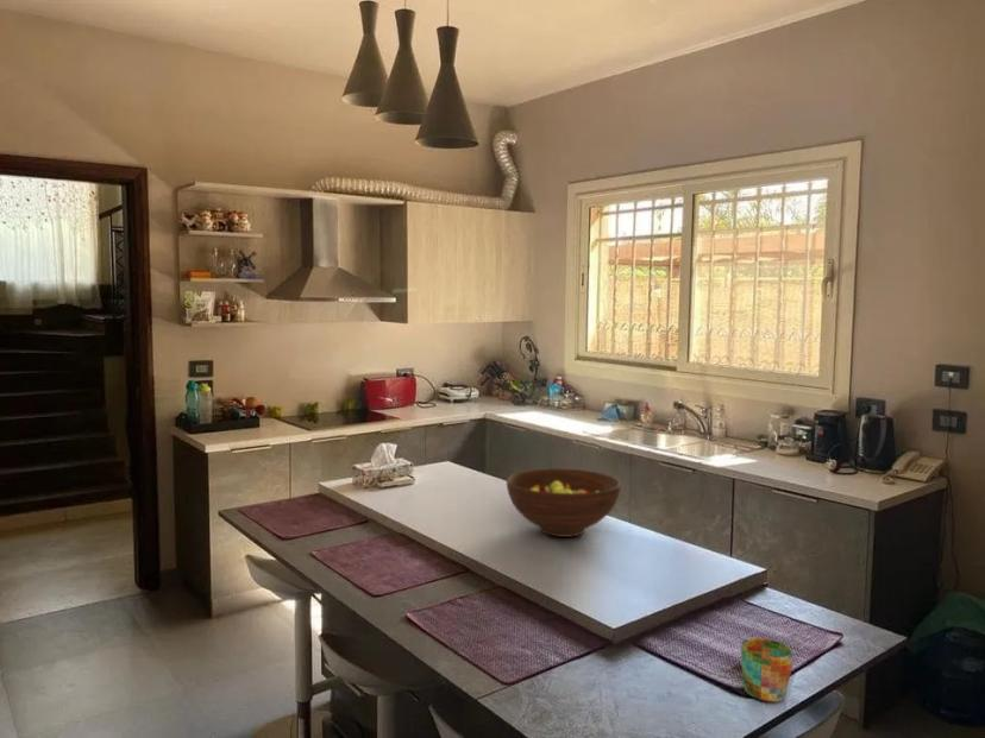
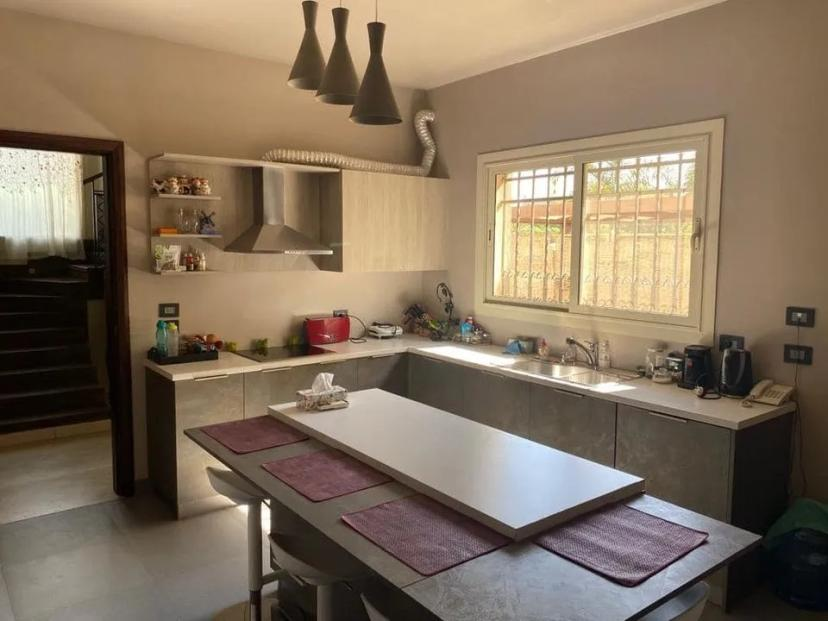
- fruit bowl [506,467,622,538]
- mug [740,637,793,702]
